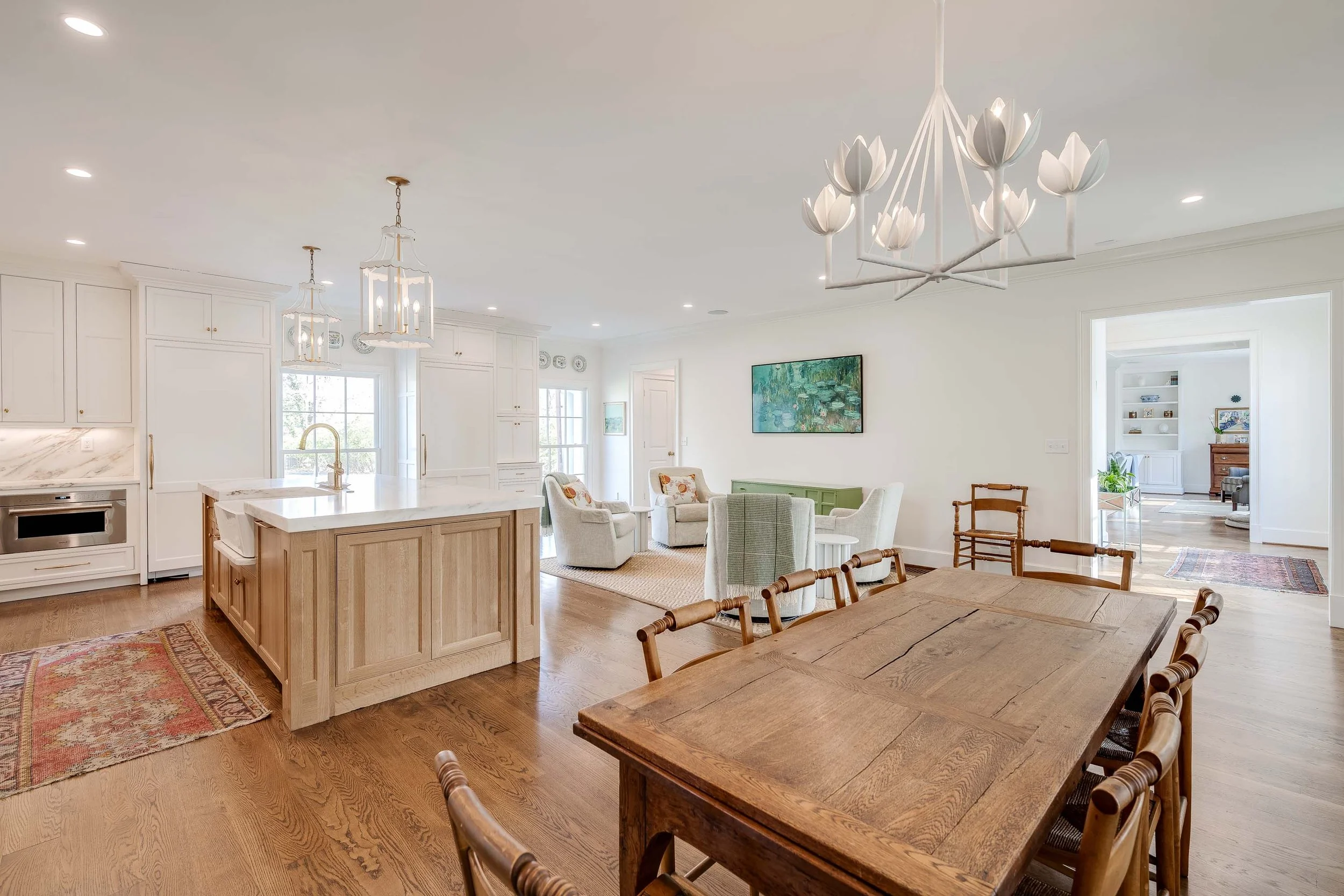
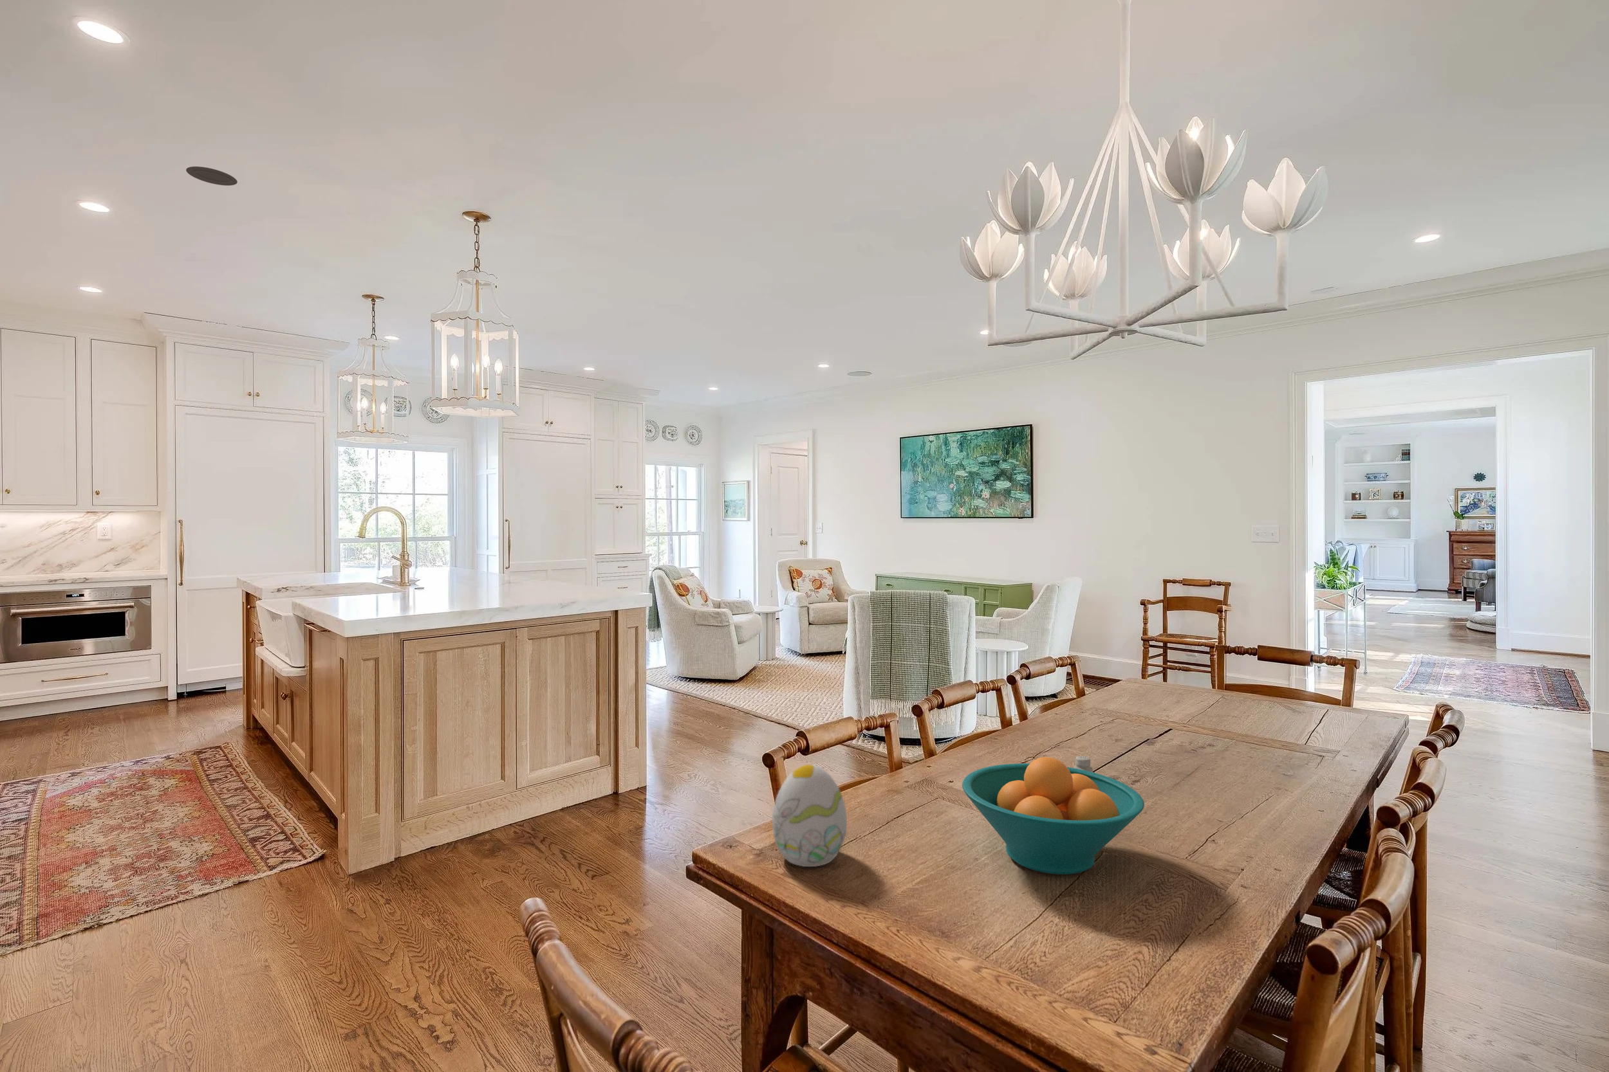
+ recessed light [186,166,238,187]
+ fruit bowl [961,756,1144,876]
+ decorative egg [772,763,848,867]
+ saltshaker [1073,756,1093,773]
